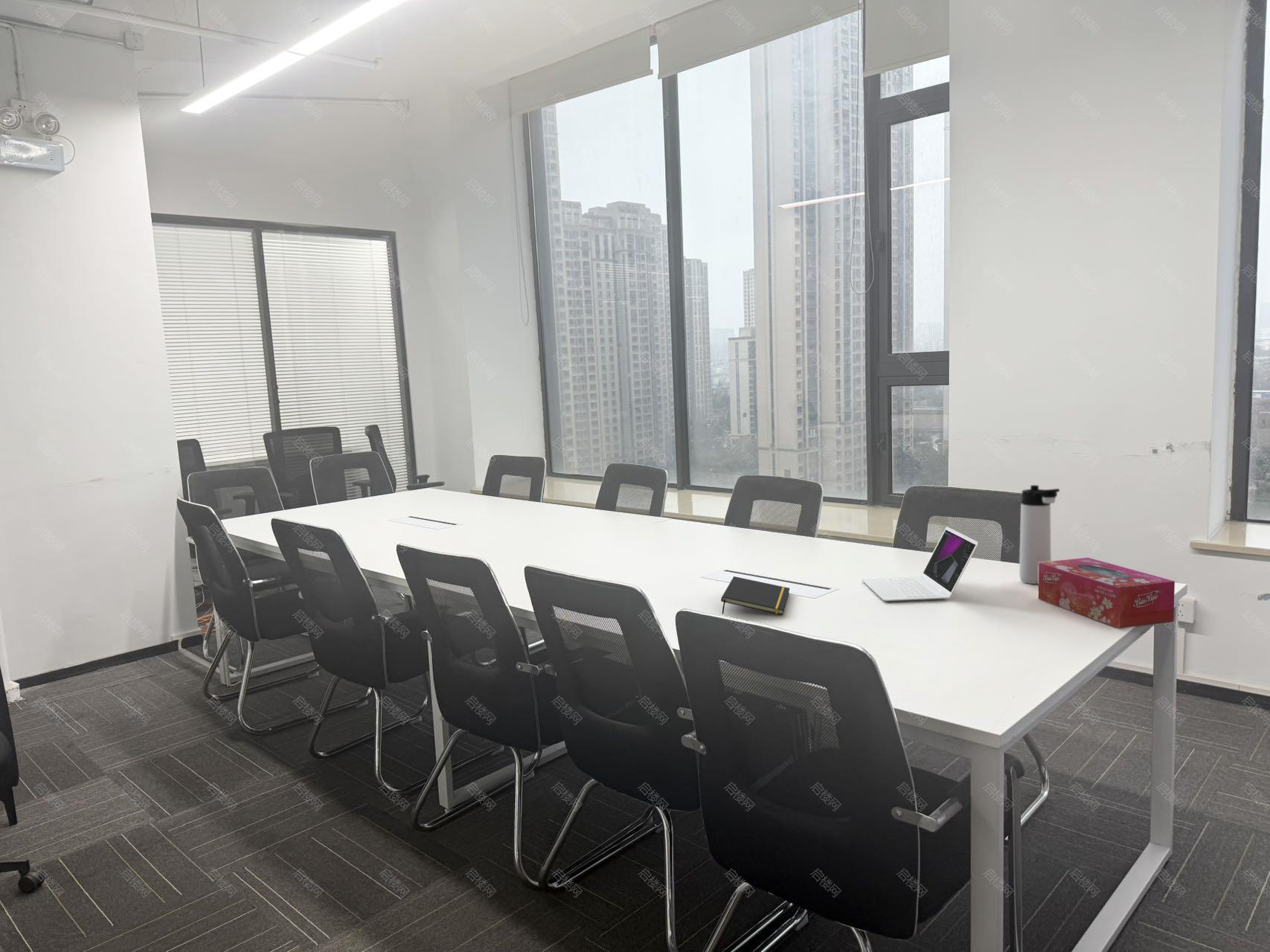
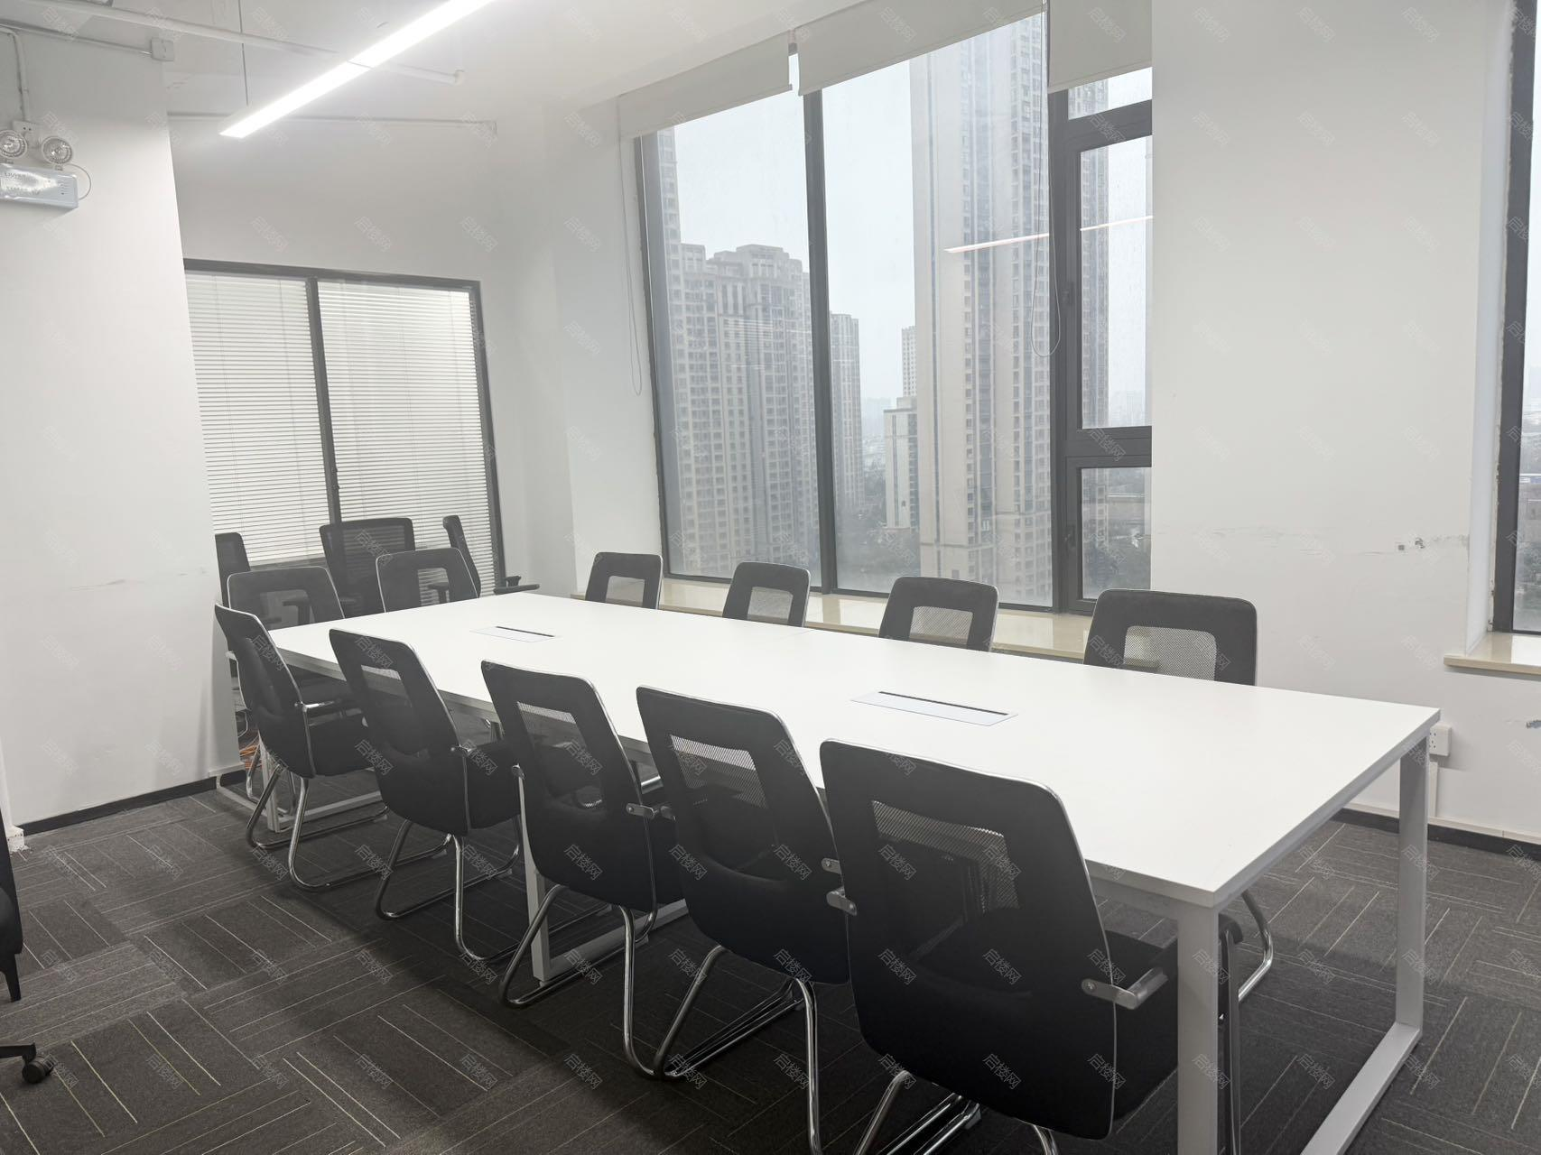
- notepad [720,576,791,615]
- tissue box [1038,557,1176,629]
- laptop [861,526,979,602]
- thermos bottle [1019,484,1060,585]
